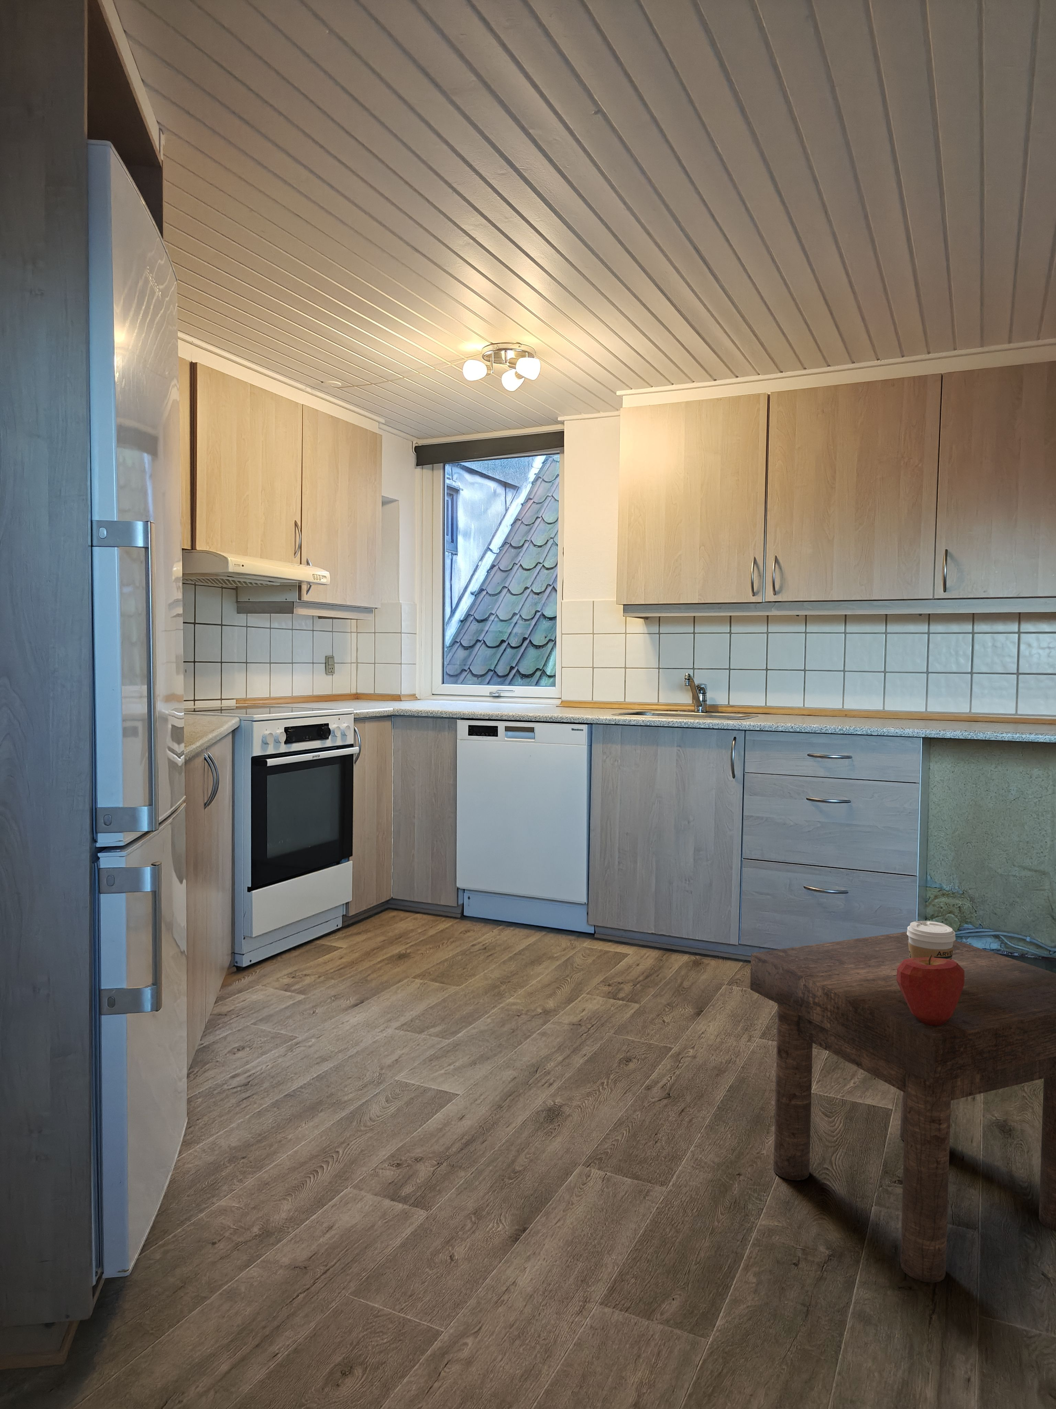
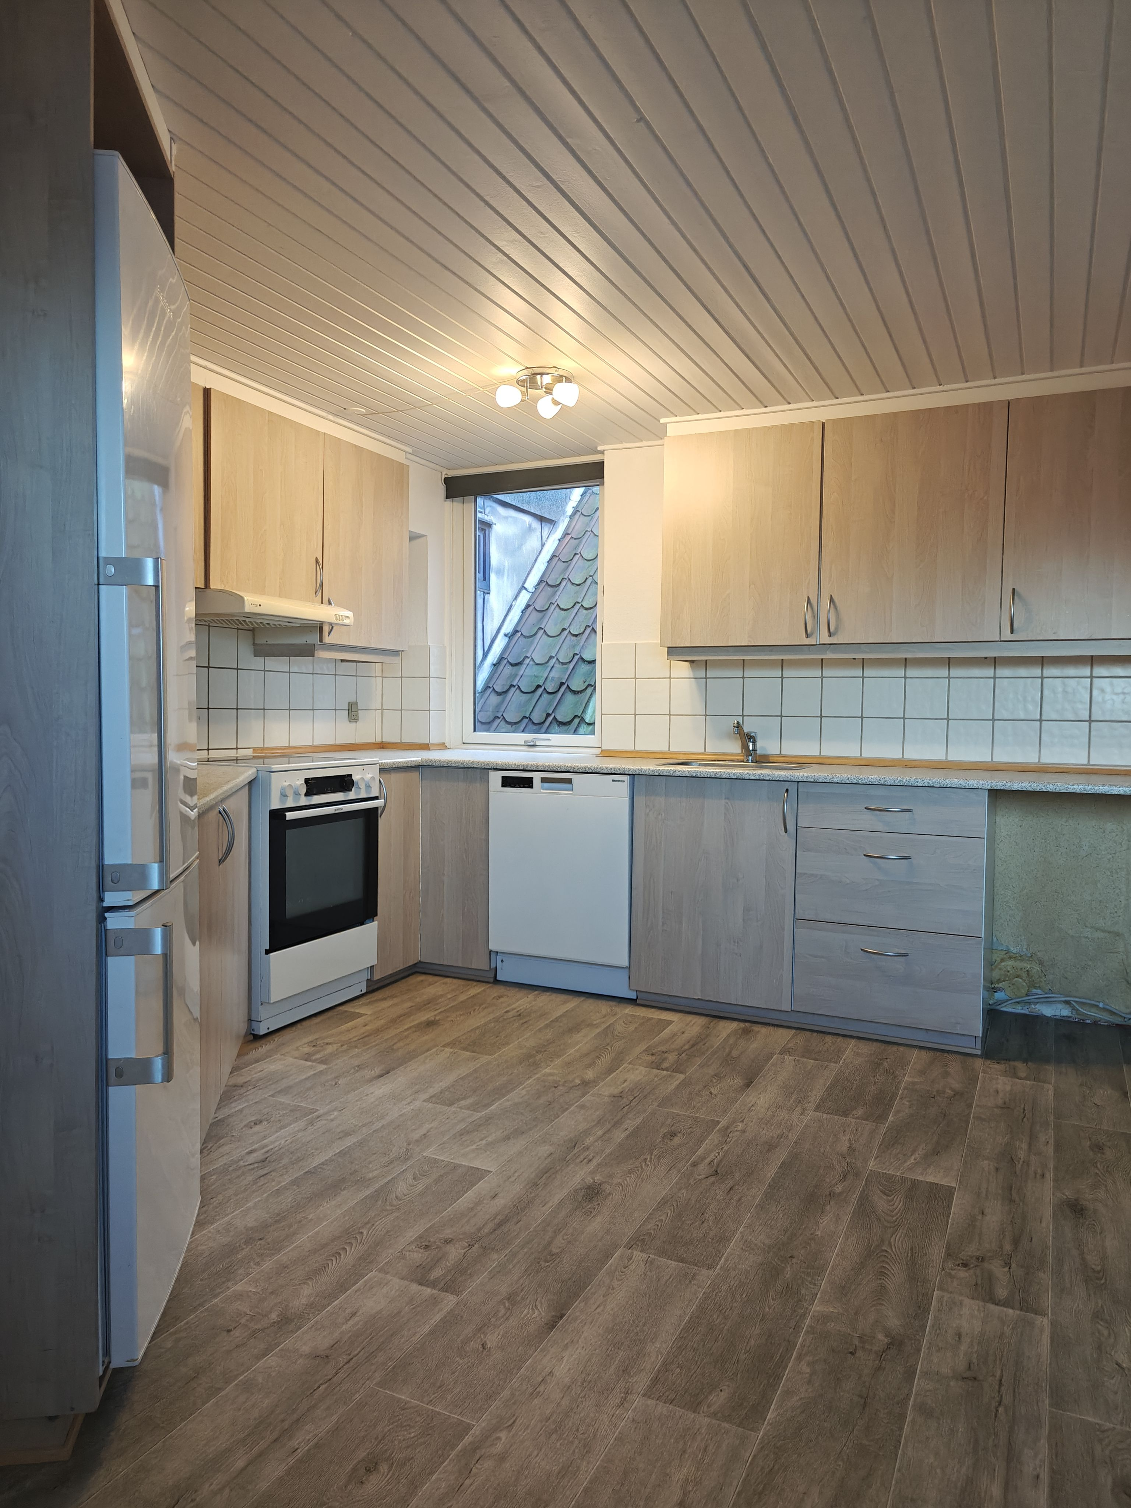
- coffee cup [907,921,956,960]
- apple [896,954,965,1025]
- stool [750,931,1056,1284]
